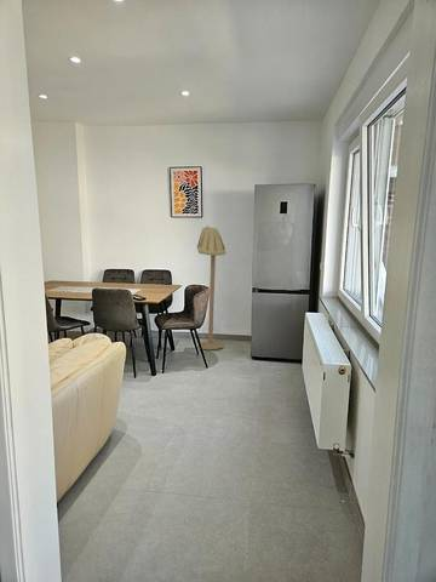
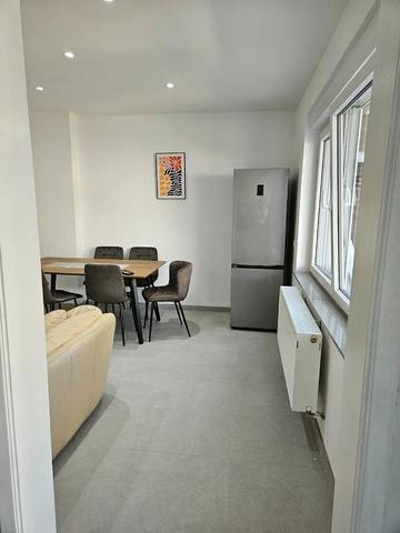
- floor lamp [196,224,228,350]
